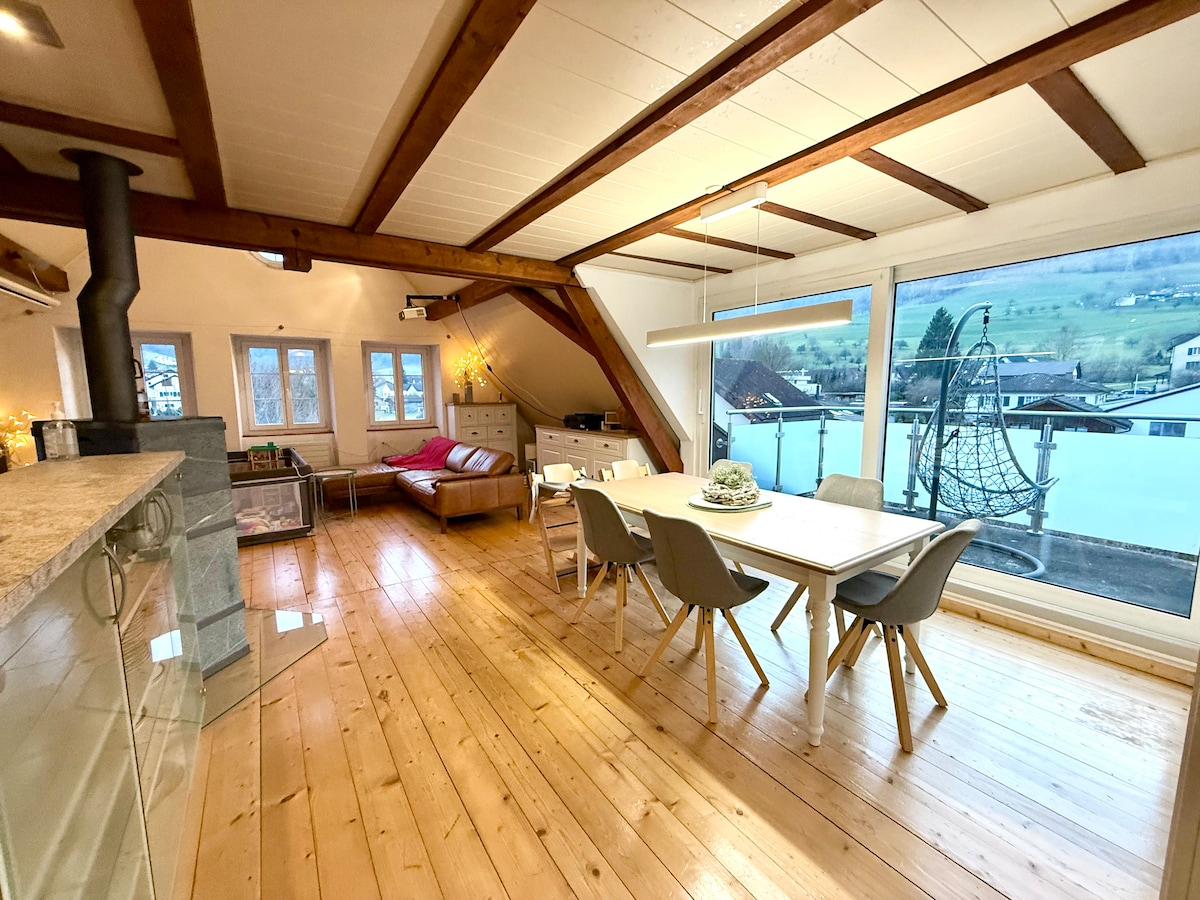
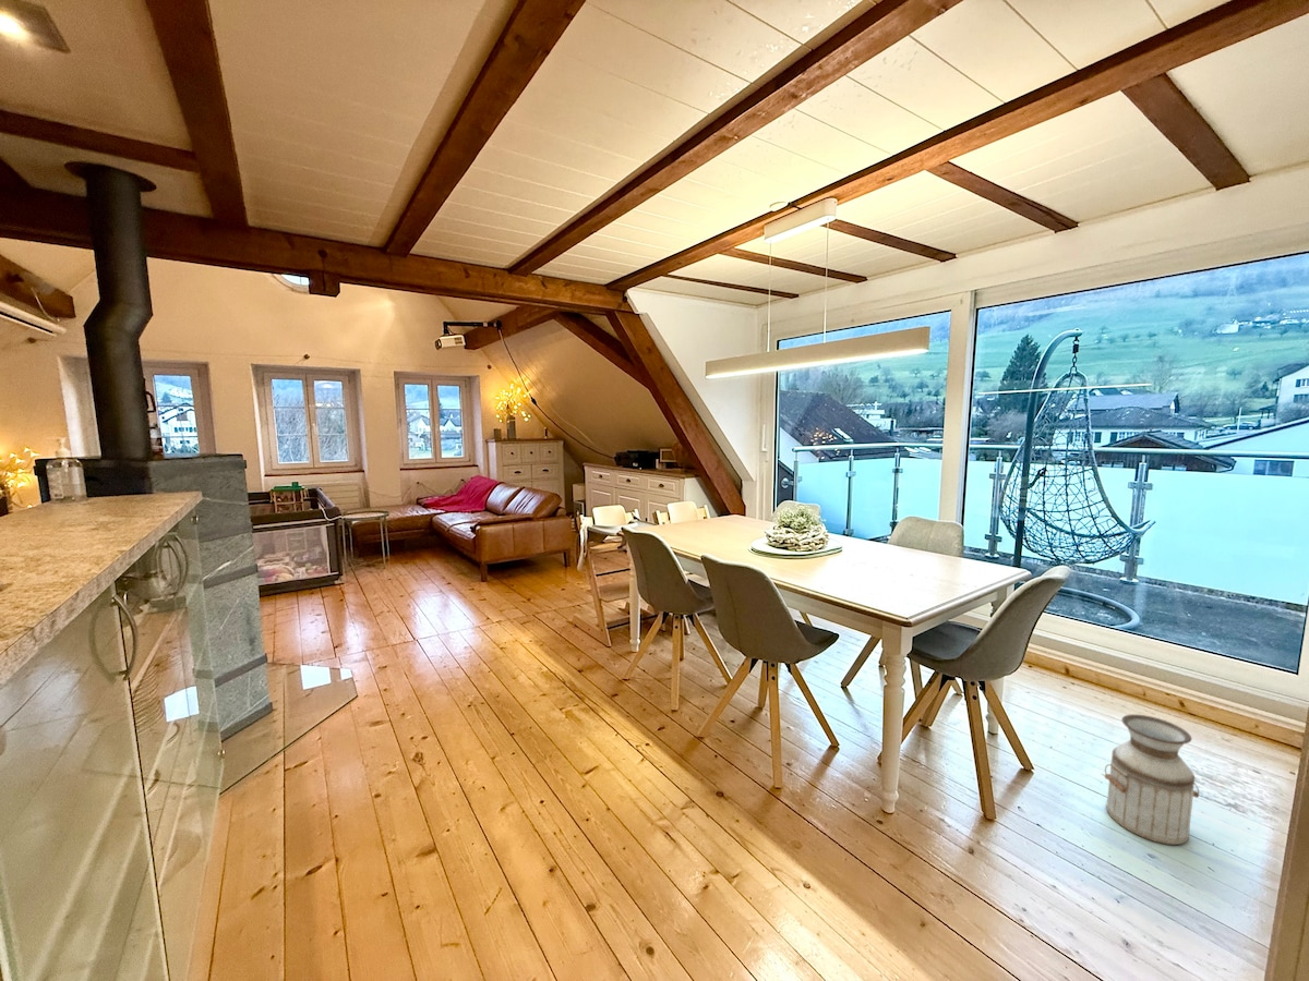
+ planter [1104,714,1200,846]
